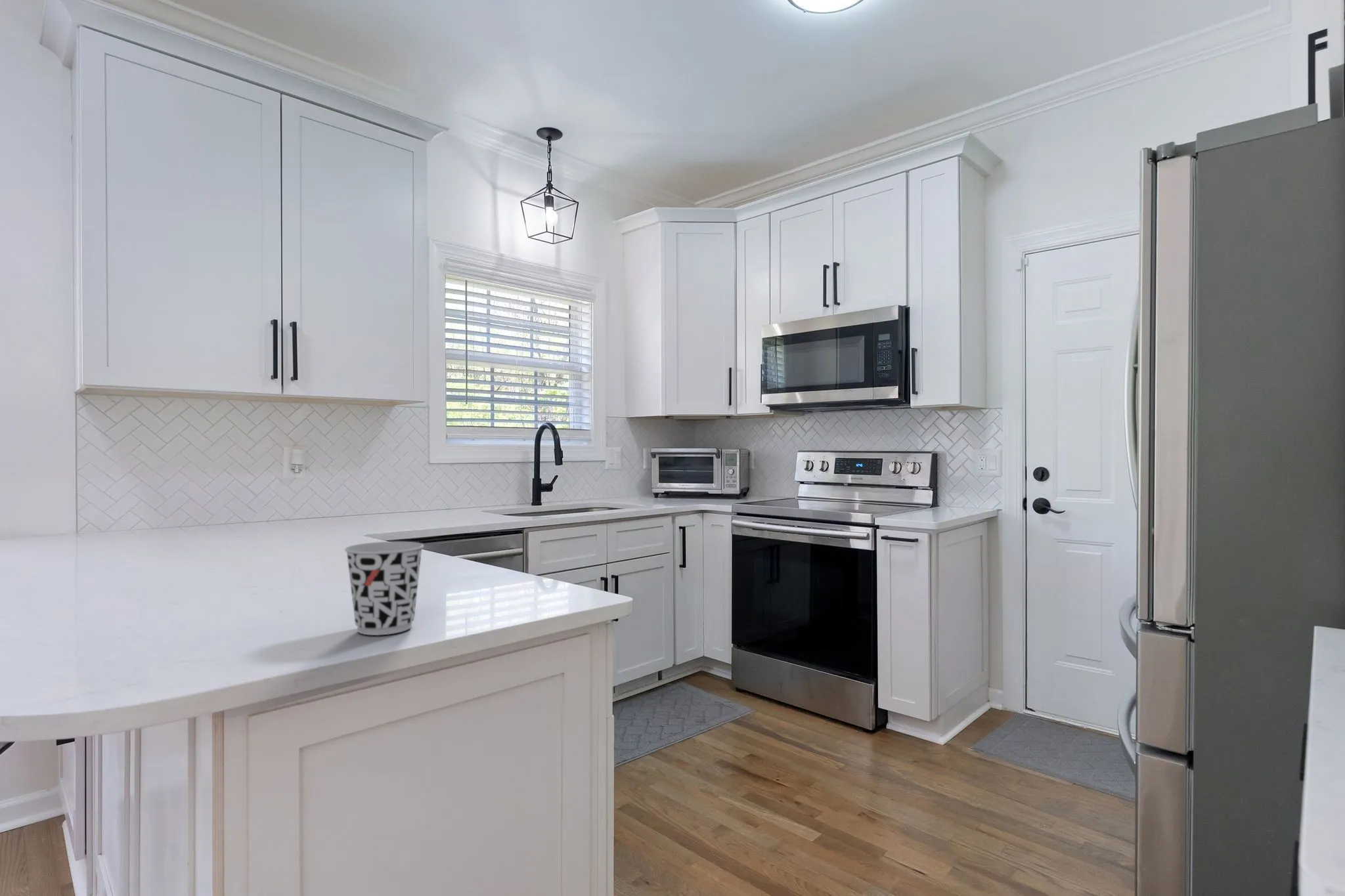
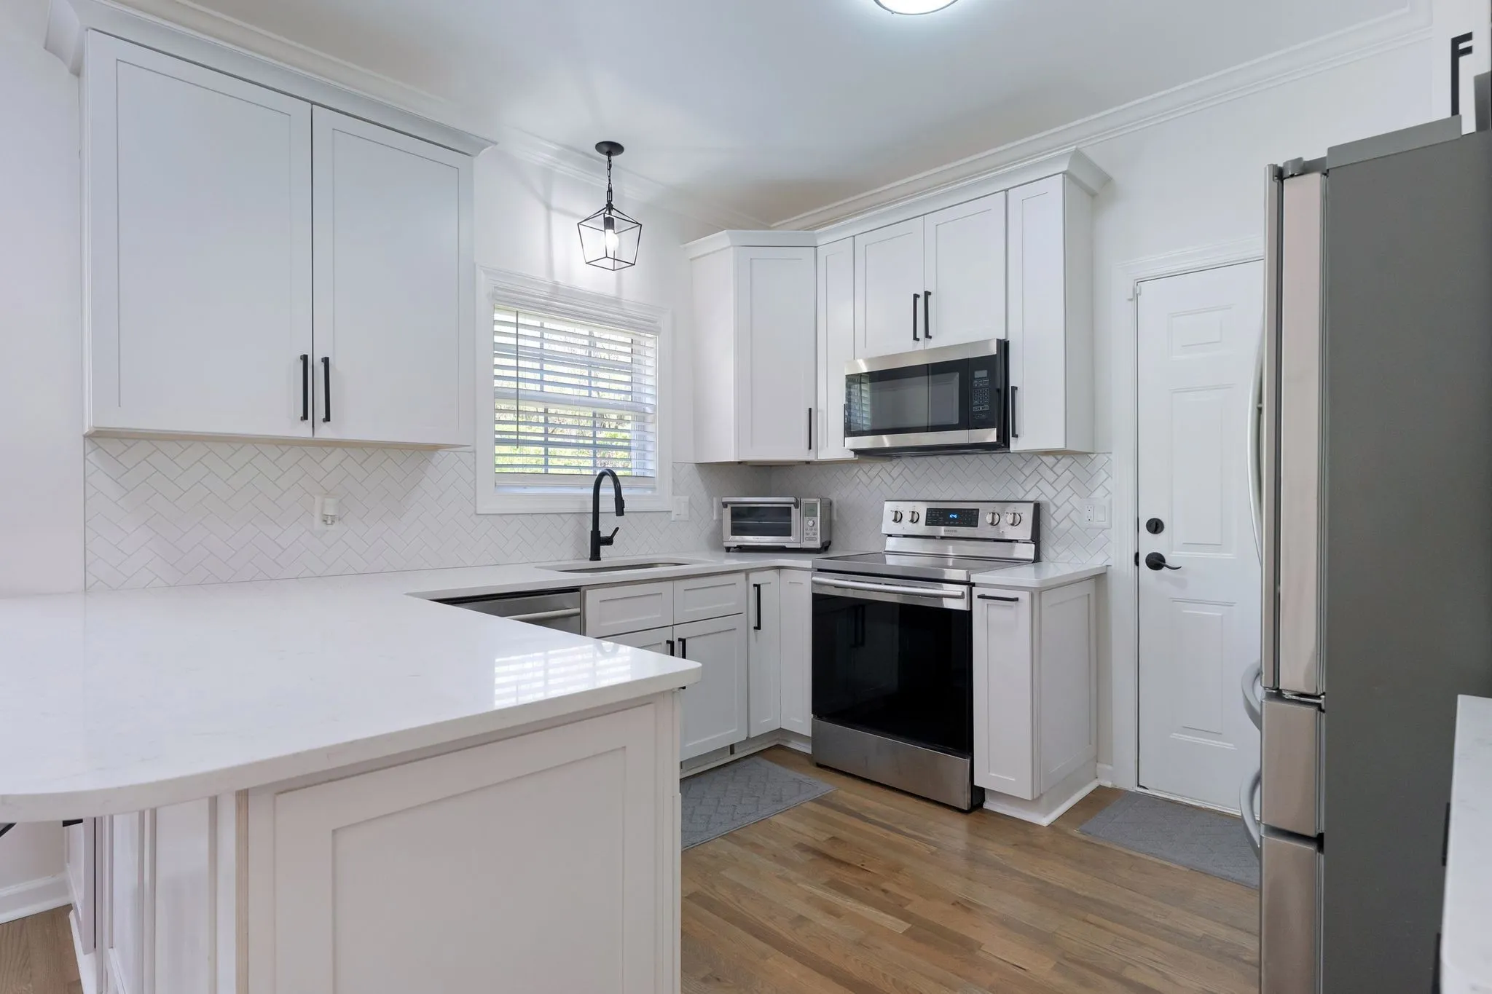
- cup [344,541,424,636]
